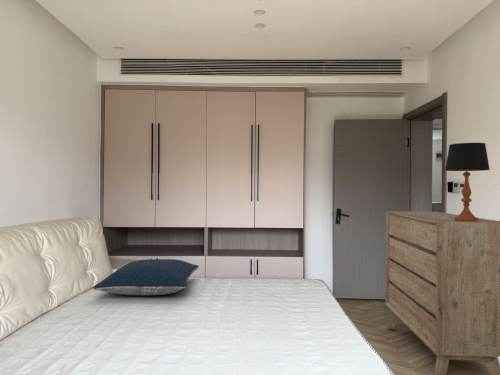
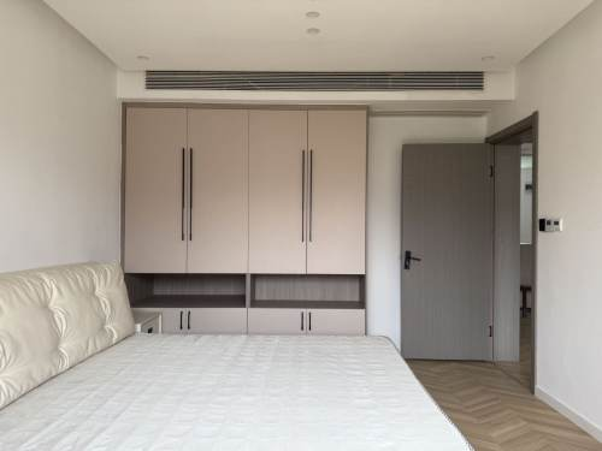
- dresser [384,210,500,375]
- pillow [92,258,200,296]
- table lamp [444,142,491,222]
